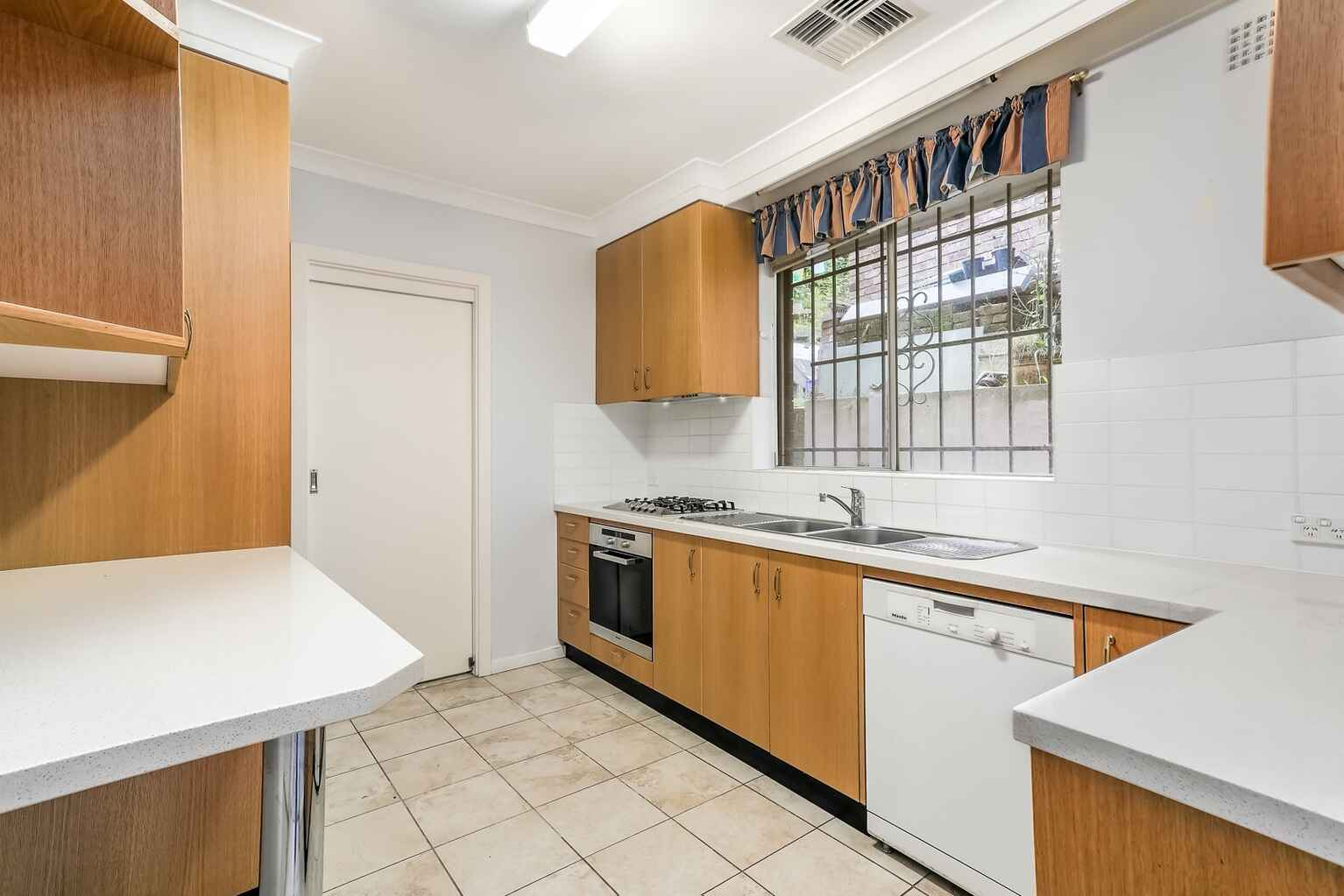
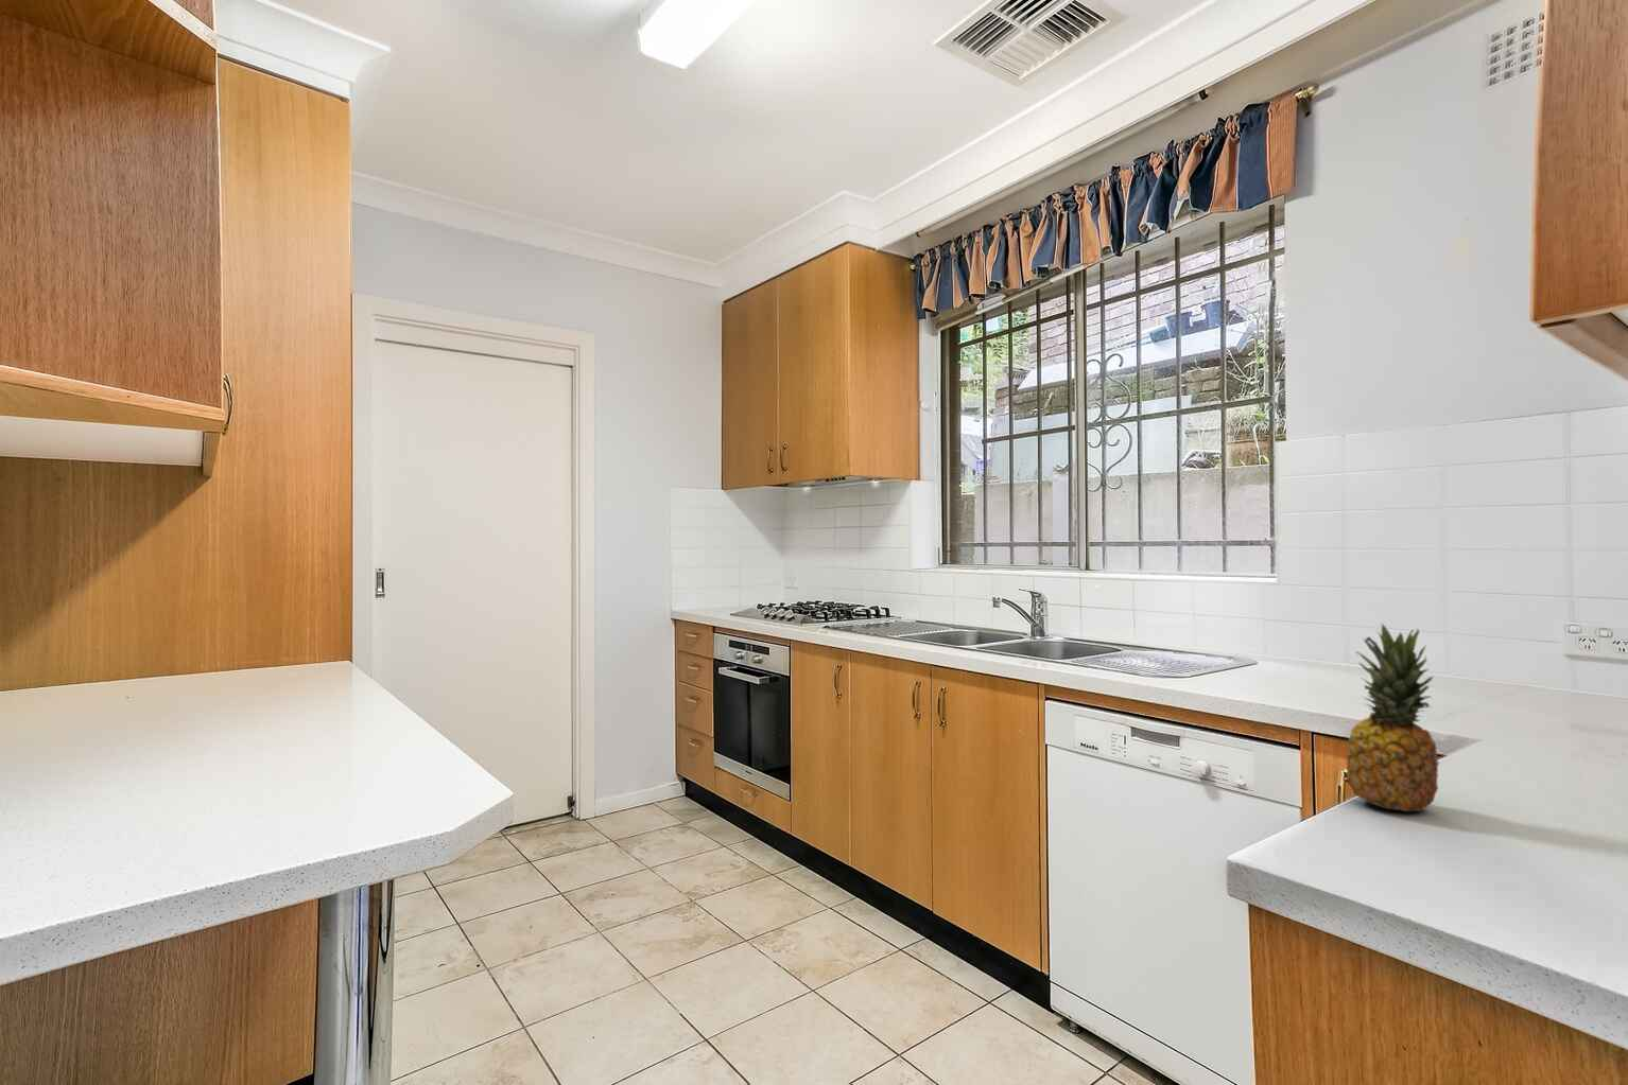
+ fruit [1346,622,1440,813]
